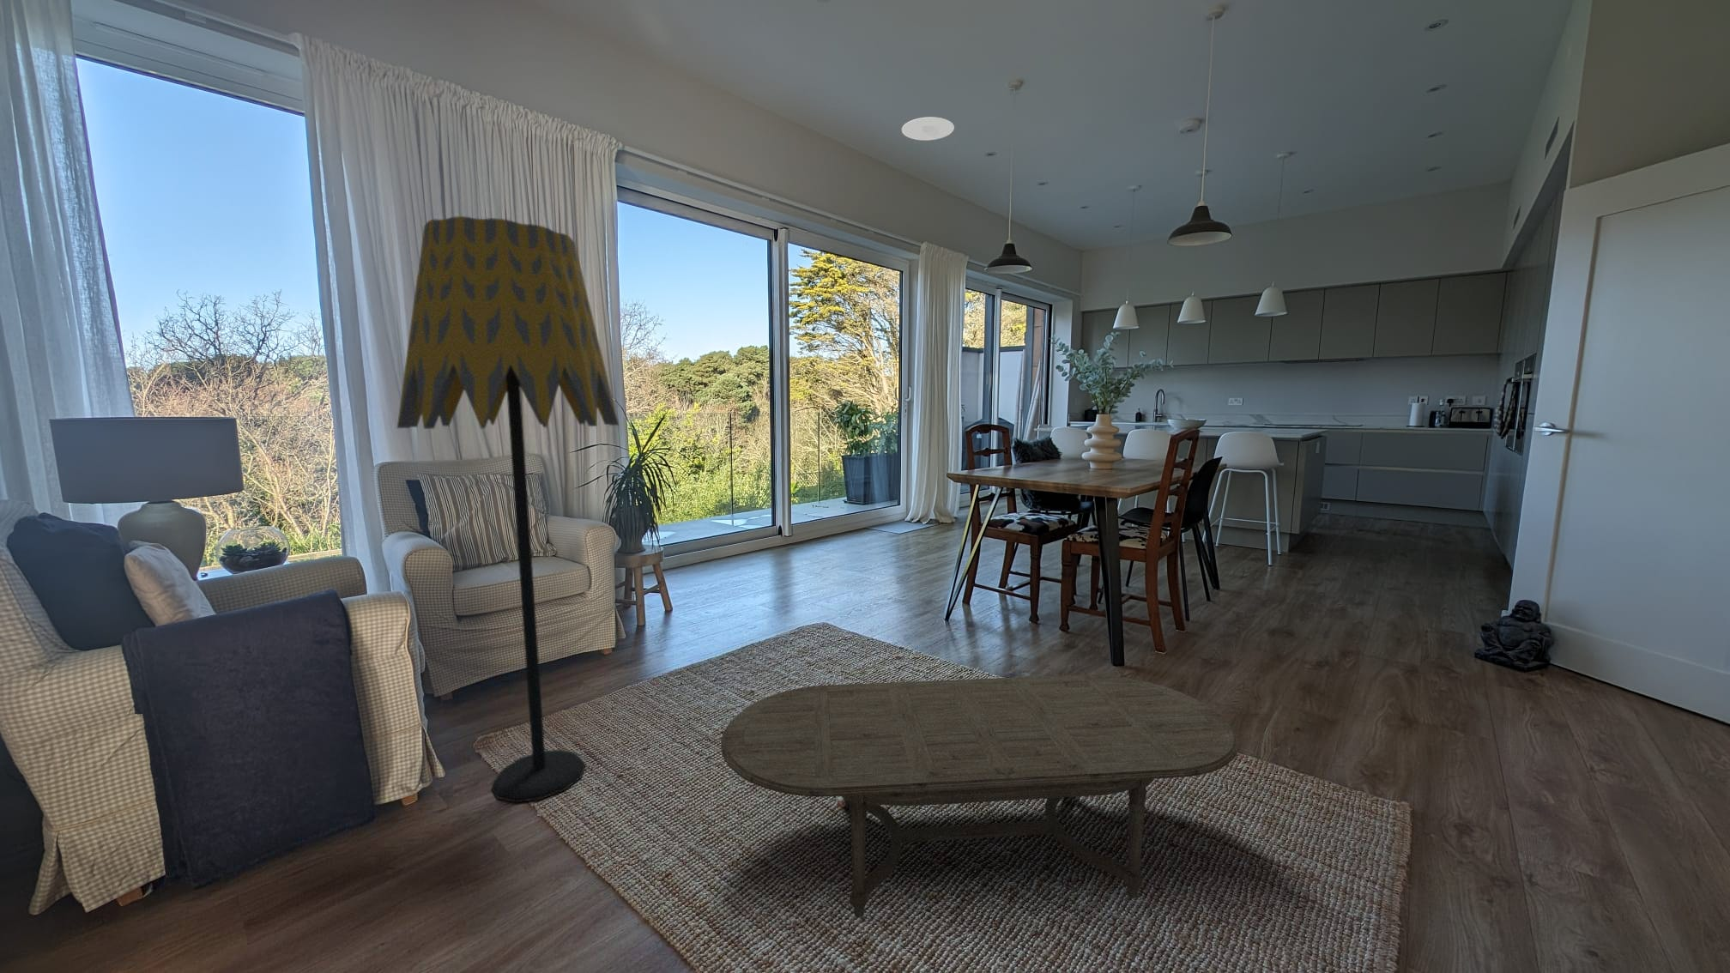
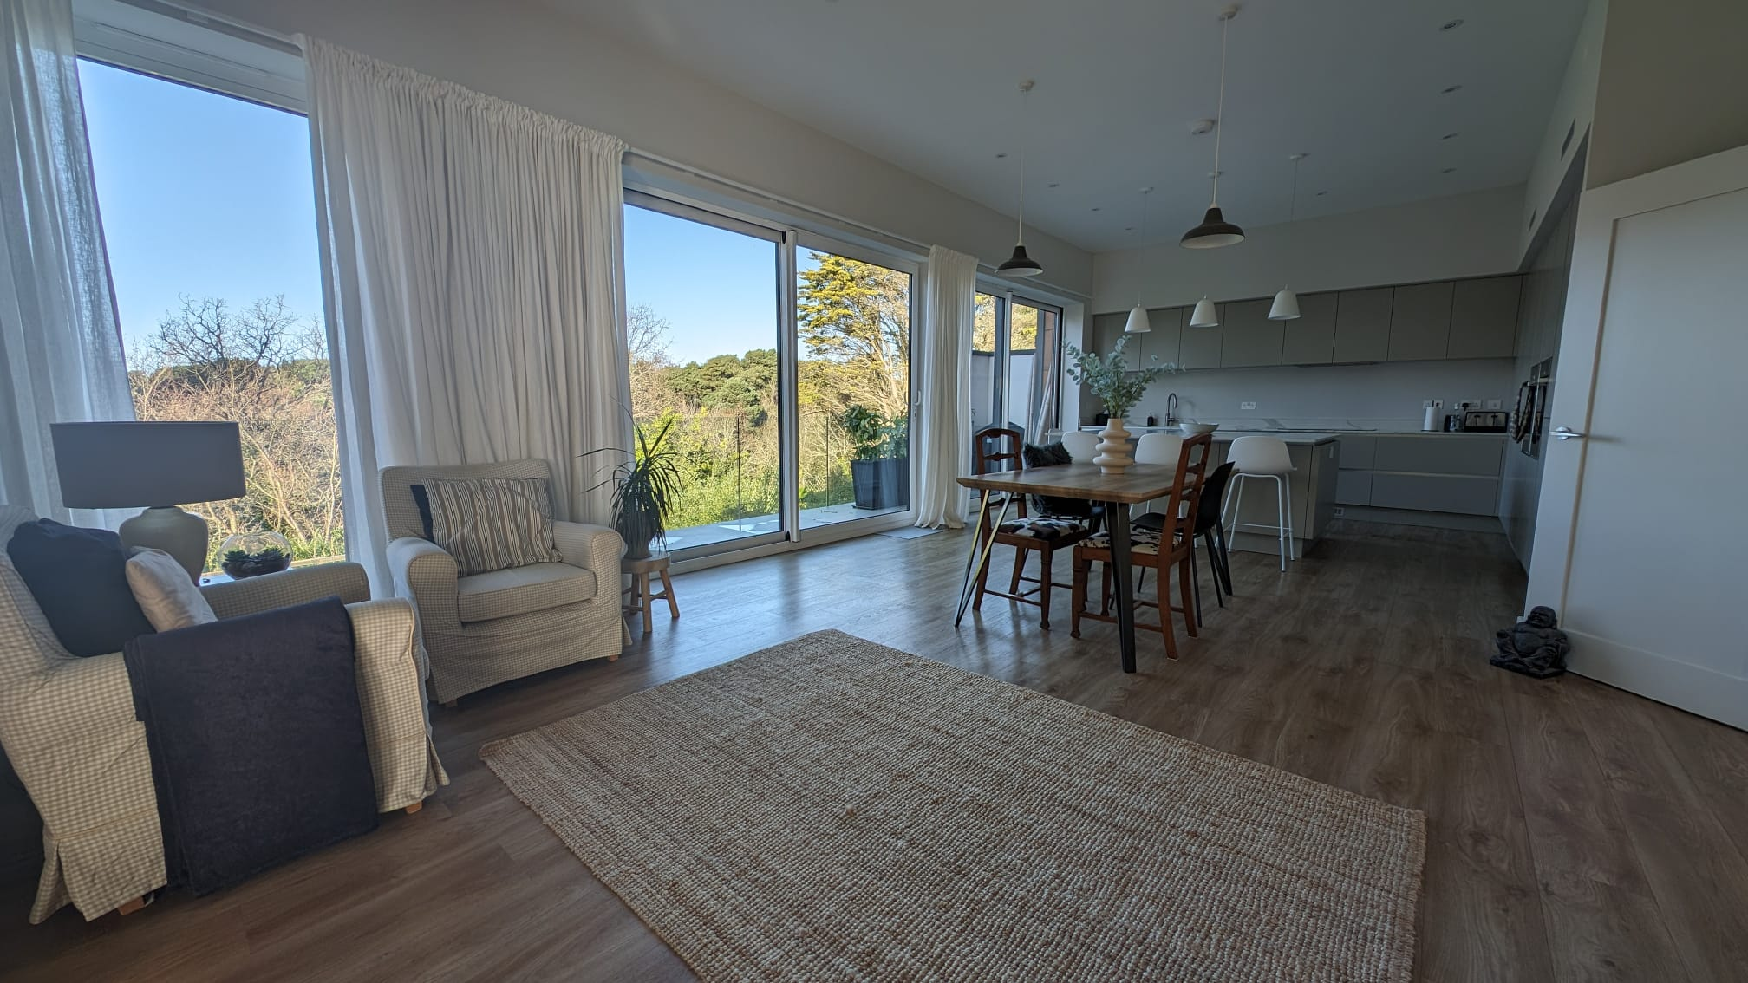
- coffee table [720,674,1240,920]
- recessed light [901,116,955,140]
- floor lamp [397,215,619,803]
